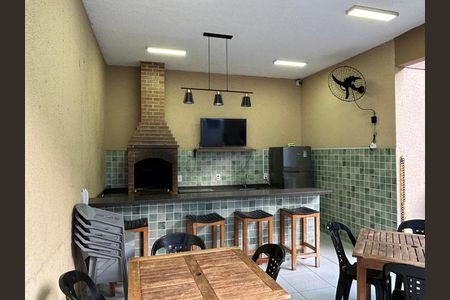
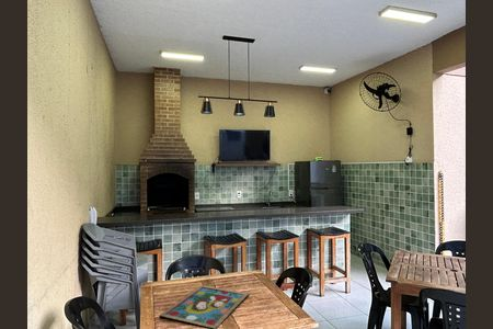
+ framed painting [158,284,250,329]
